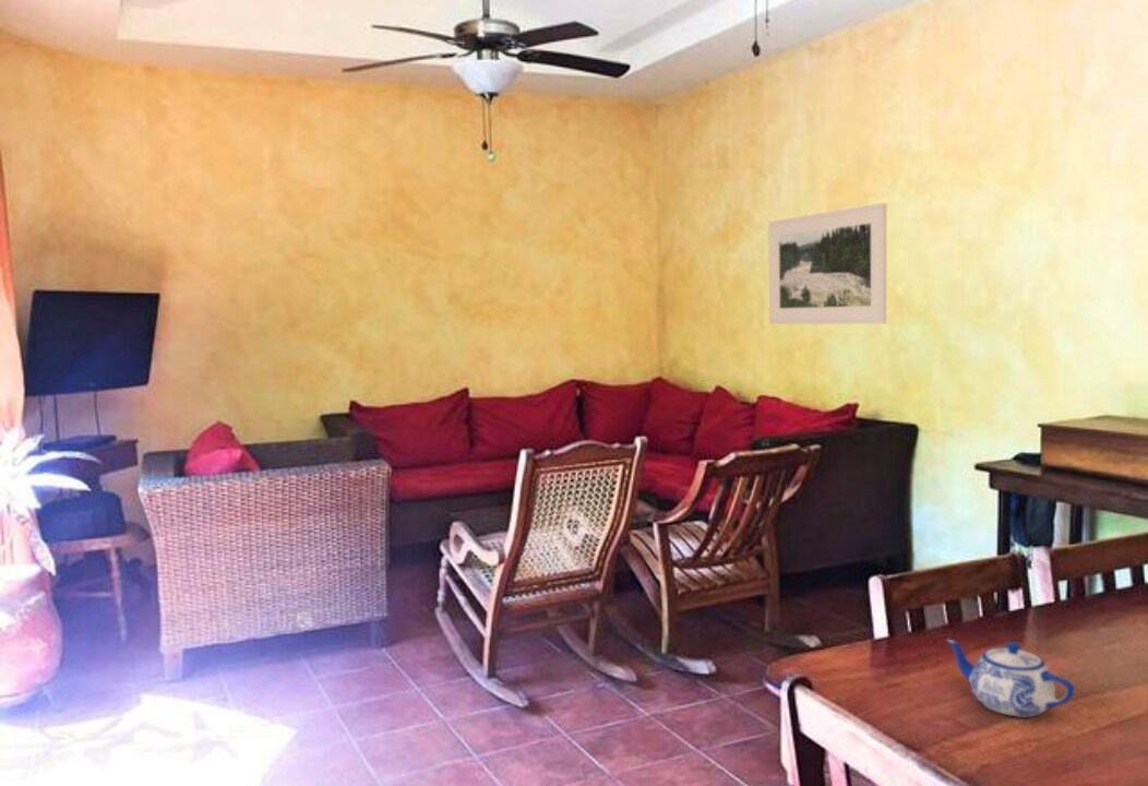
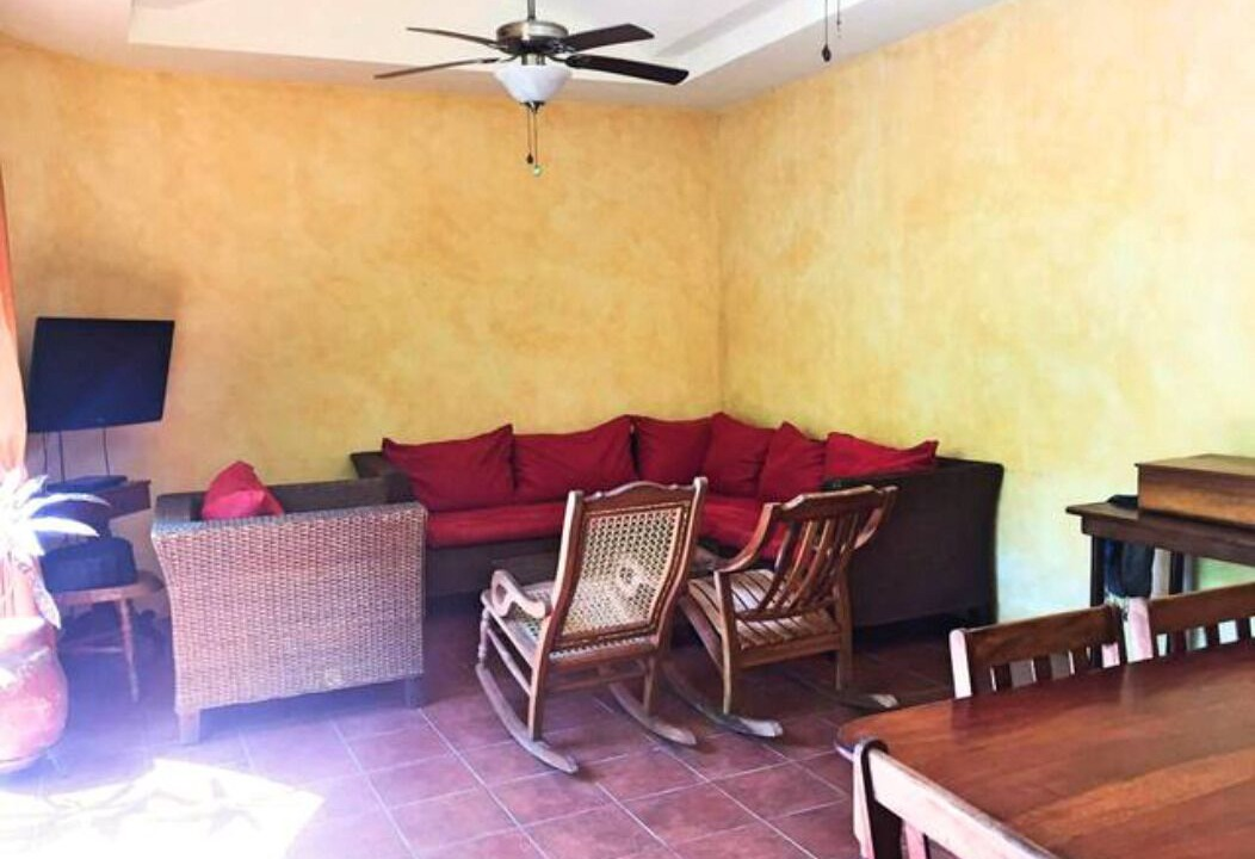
- teapot [945,638,1075,717]
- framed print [767,202,887,325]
